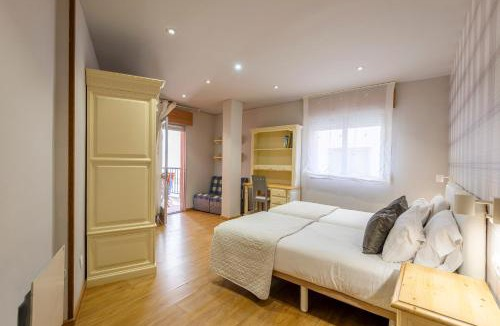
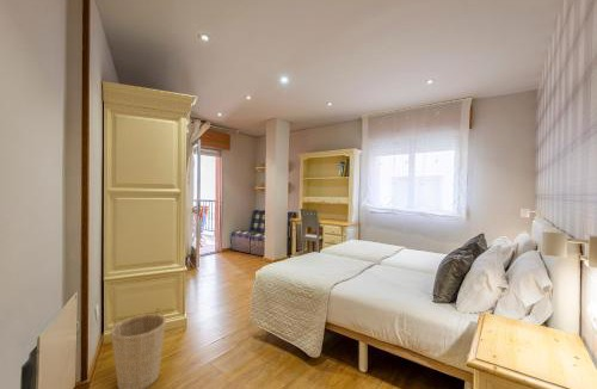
+ basket [110,307,167,389]
